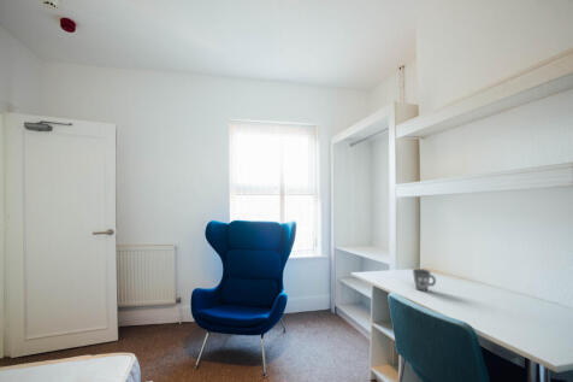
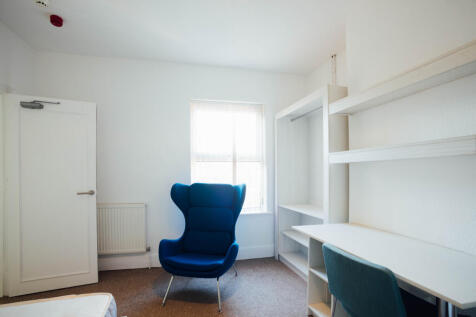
- mug [412,268,437,292]
